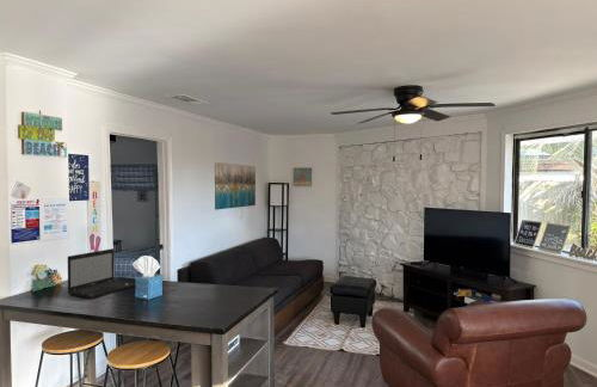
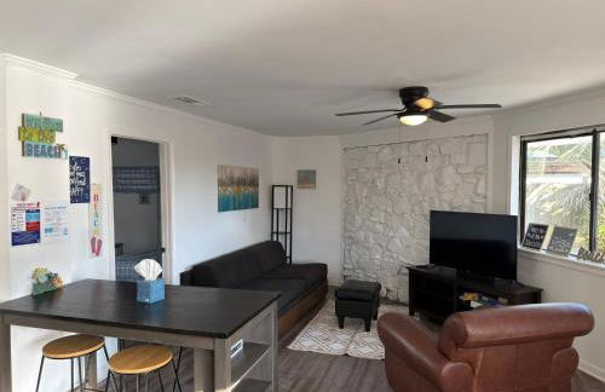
- laptop [67,247,136,300]
